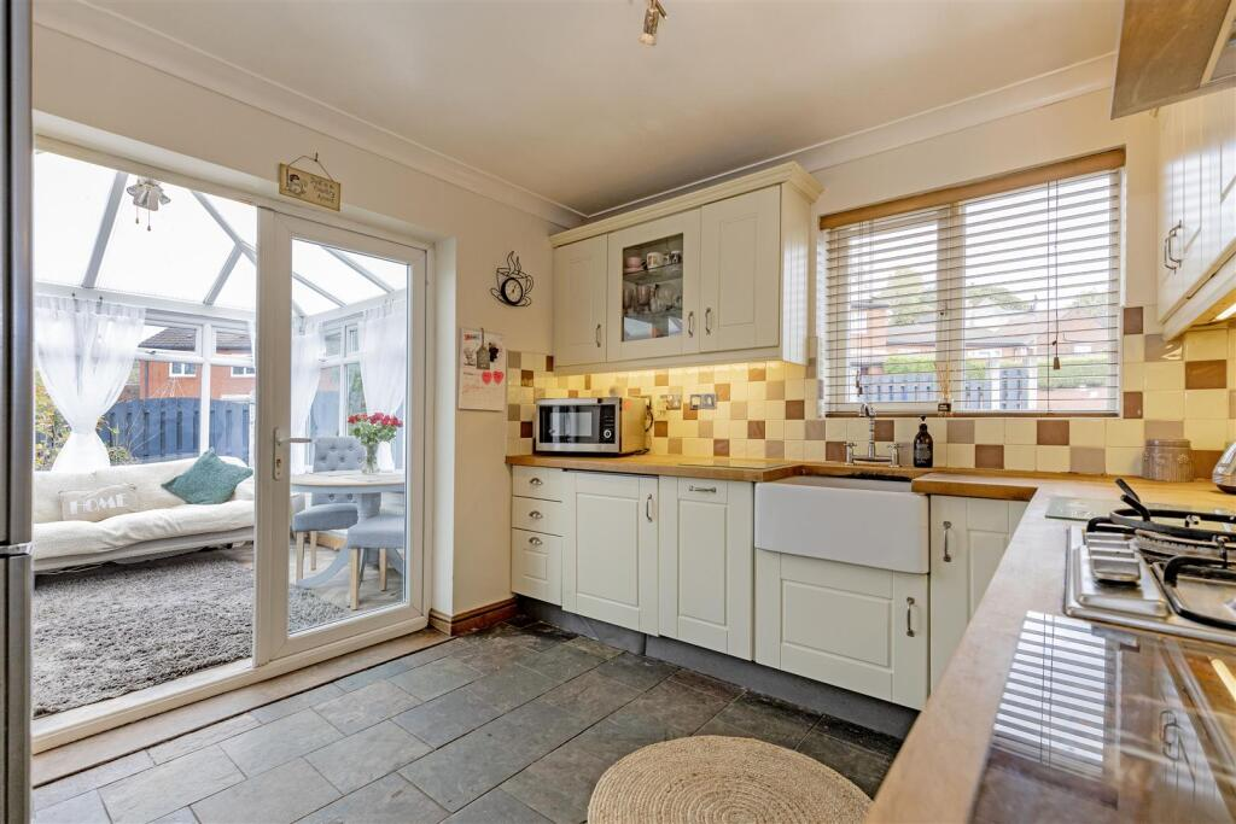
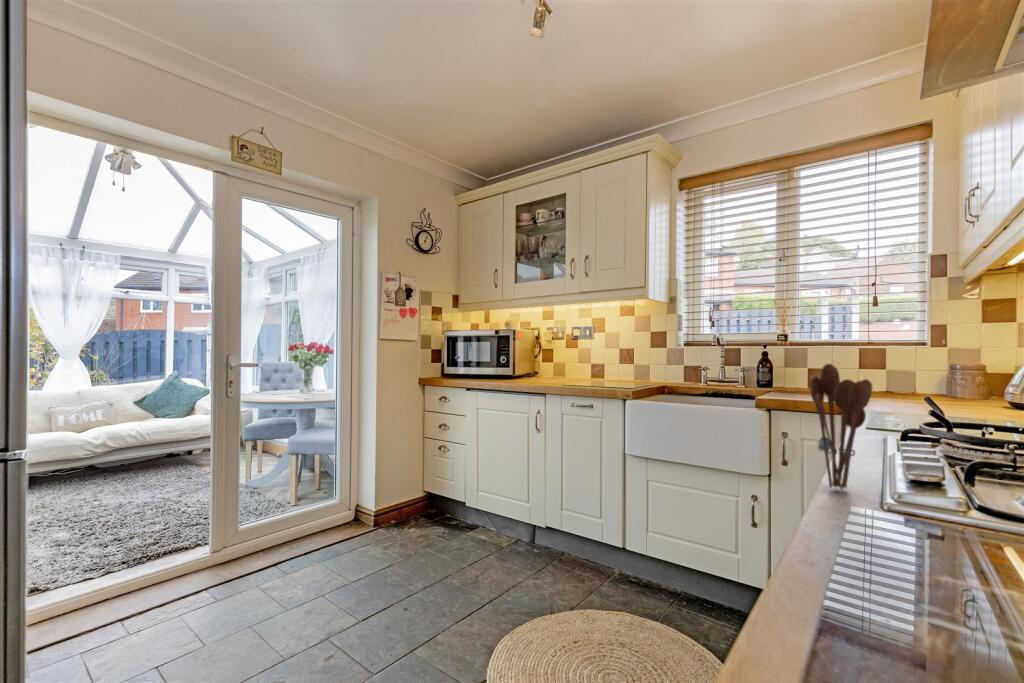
+ utensil holder [809,363,873,491]
